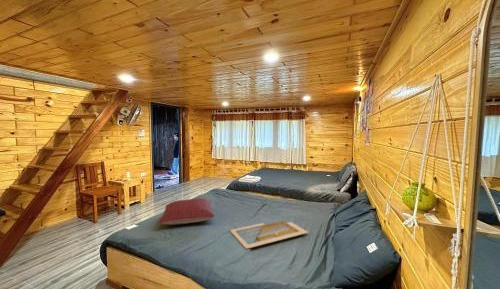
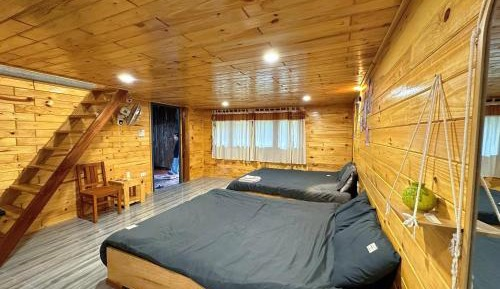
- pillow [158,197,216,225]
- serving tray [229,220,310,250]
